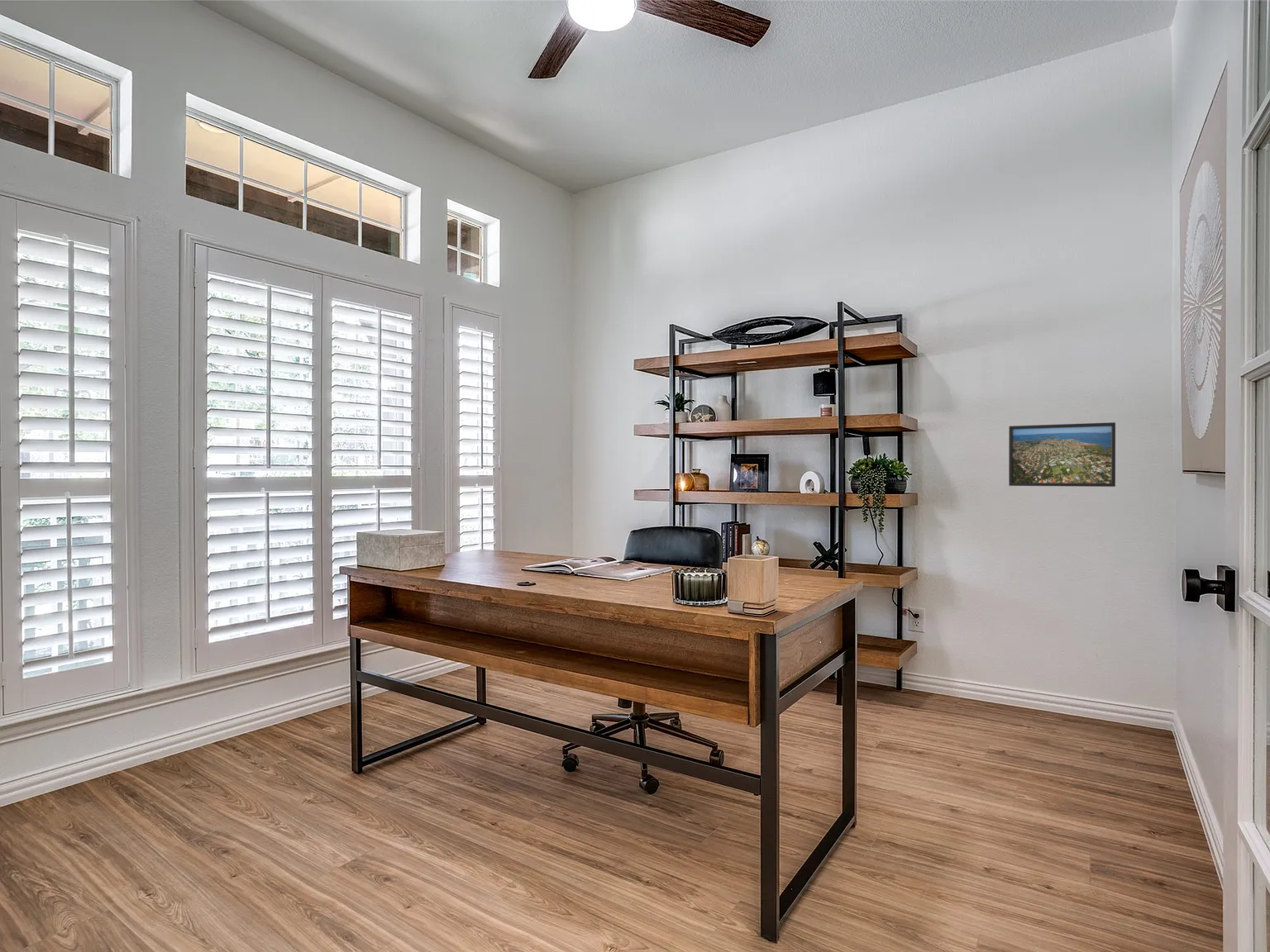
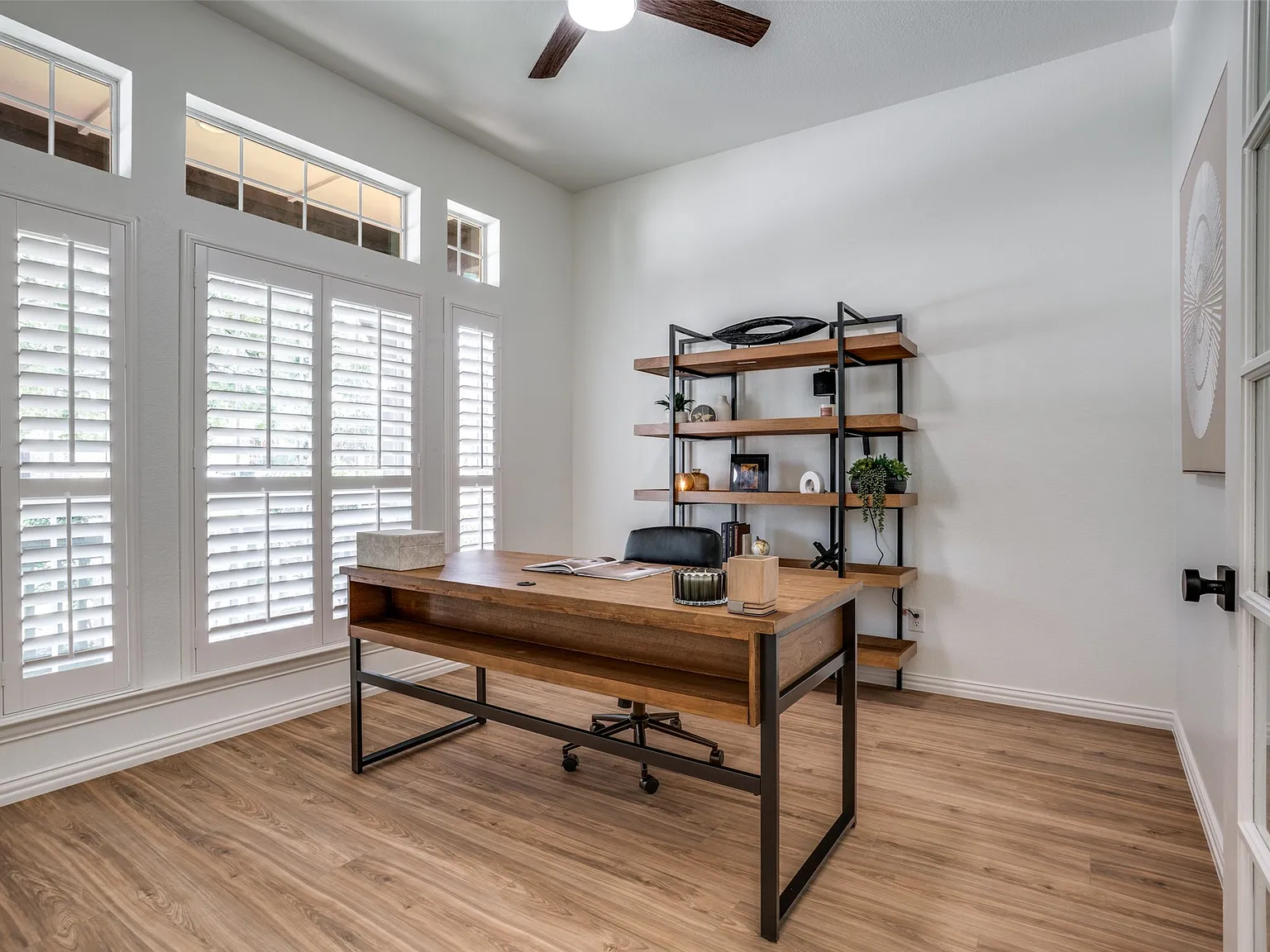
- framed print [1008,421,1116,488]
